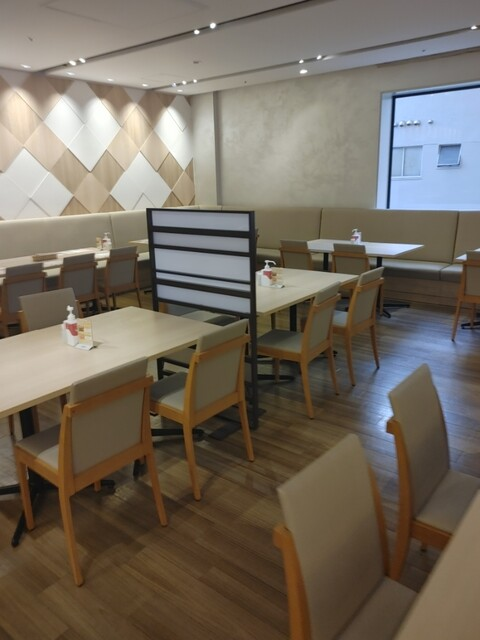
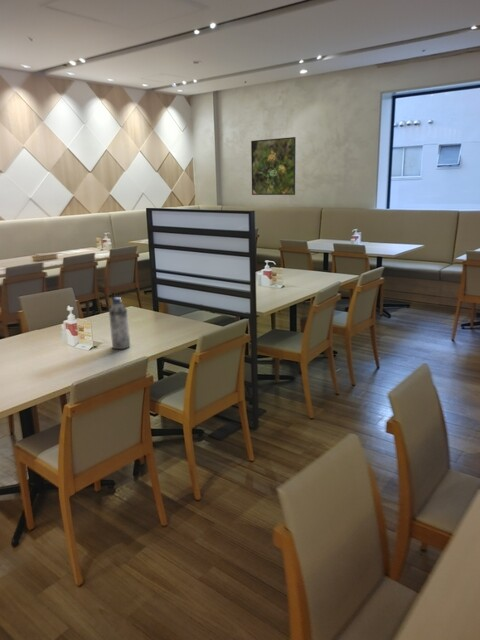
+ water bottle [108,296,131,350]
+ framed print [250,136,297,196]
